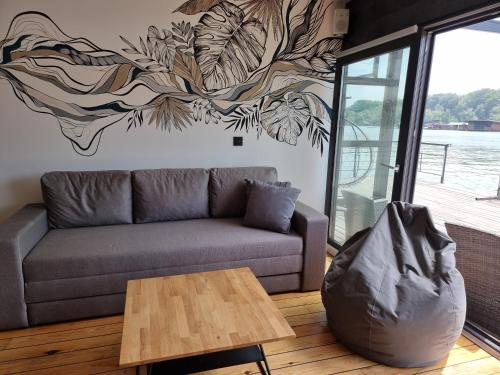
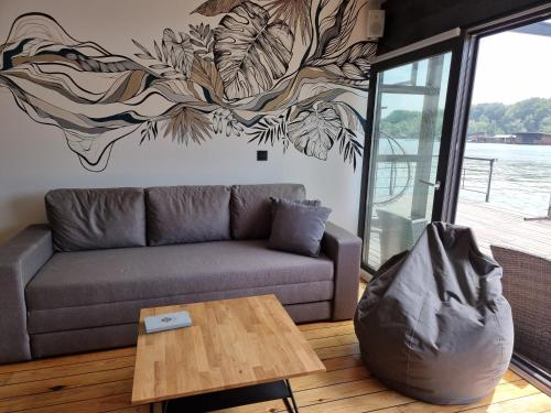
+ notepad [143,311,193,334]
